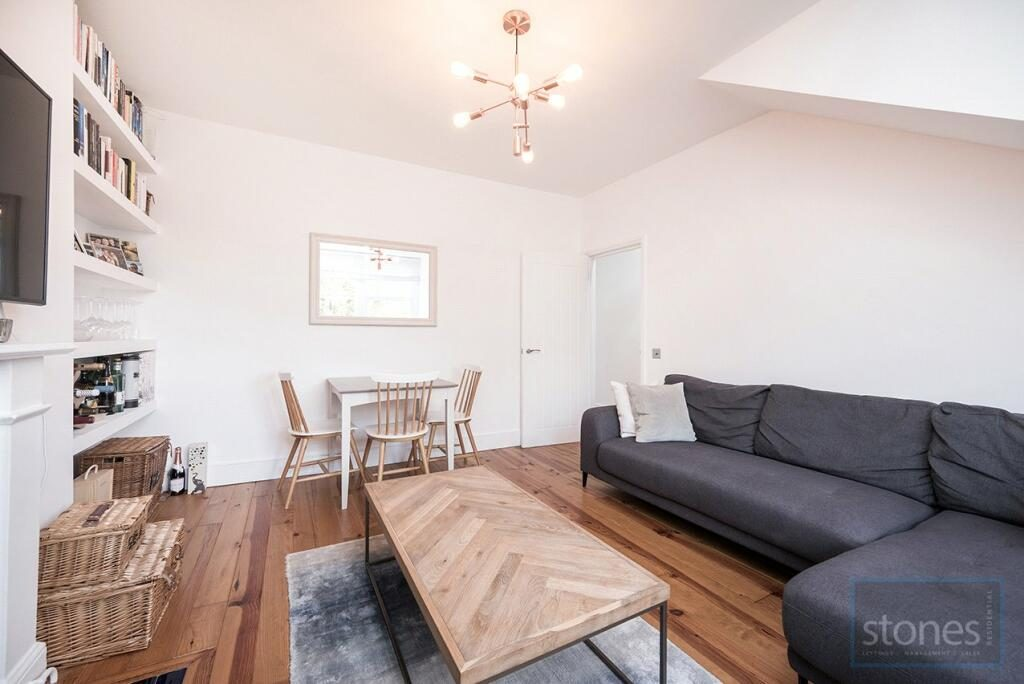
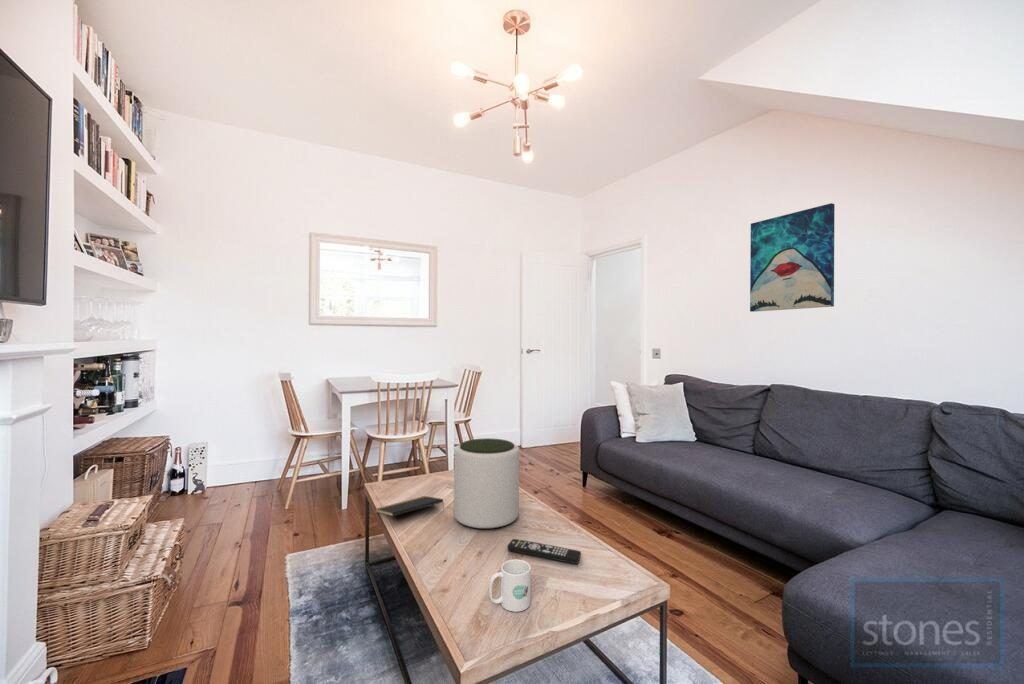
+ remote control [506,538,582,565]
+ notepad [375,495,445,518]
+ wall art [749,202,836,313]
+ plant pot [453,437,520,530]
+ mug [488,558,532,613]
